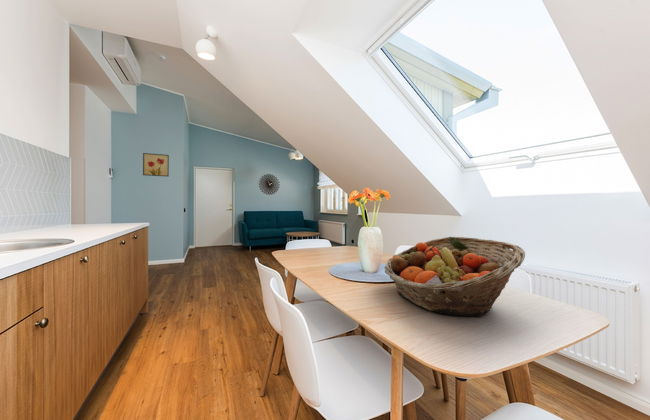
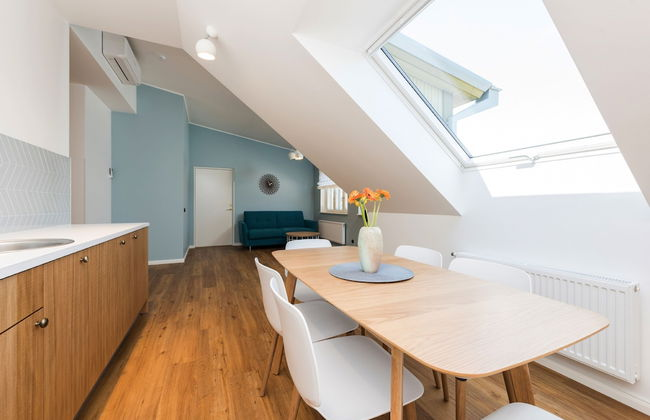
- wall art [142,152,170,178]
- fruit basket [383,236,526,318]
